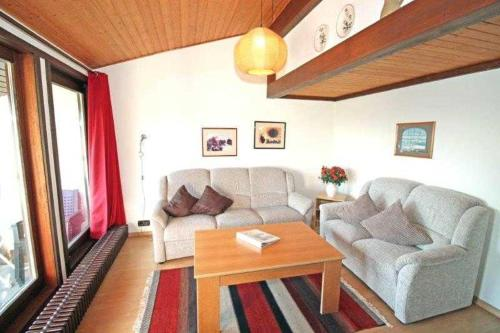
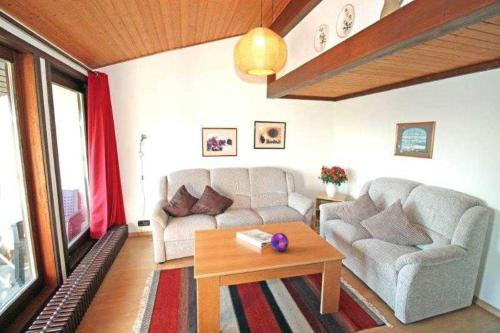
+ decorative orb [270,232,290,252]
